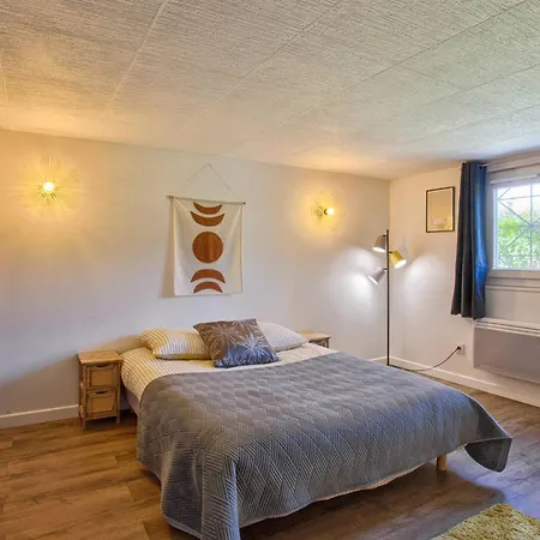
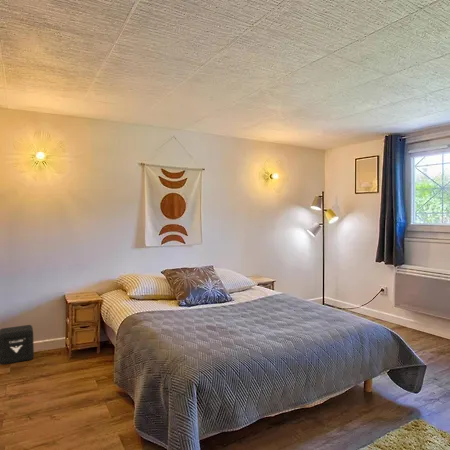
+ air purifier [0,324,35,365]
